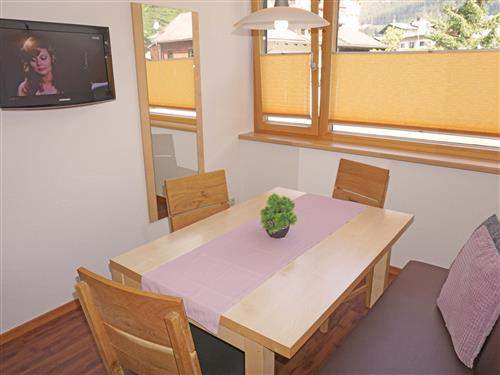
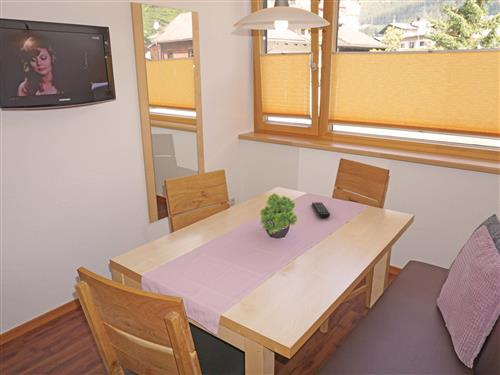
+ remote control [311,201,331,219]
